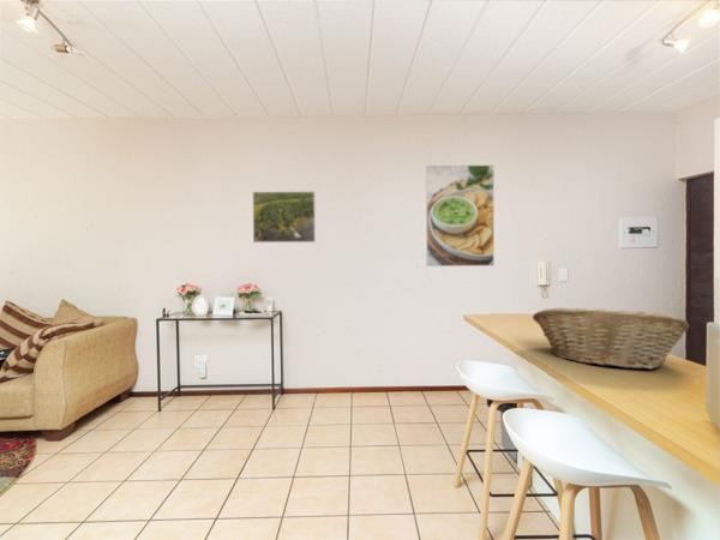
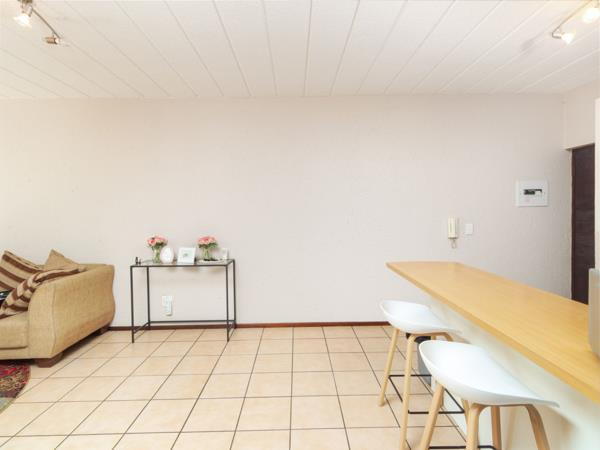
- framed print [252,191,317,244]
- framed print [425,164,496,268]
- fruit basket [532,307,690,371]
